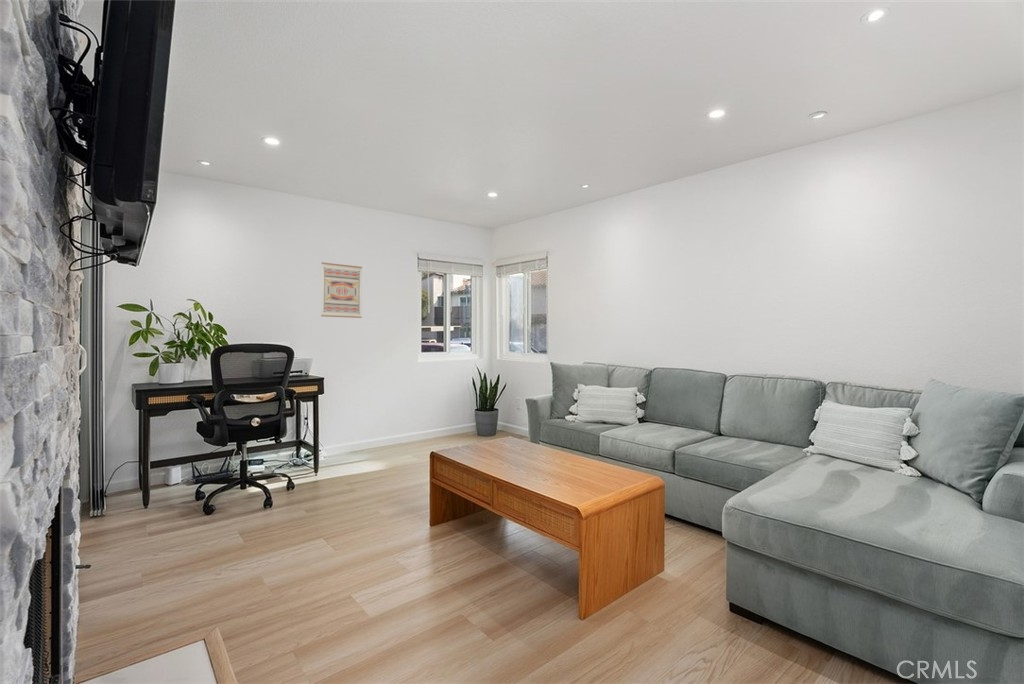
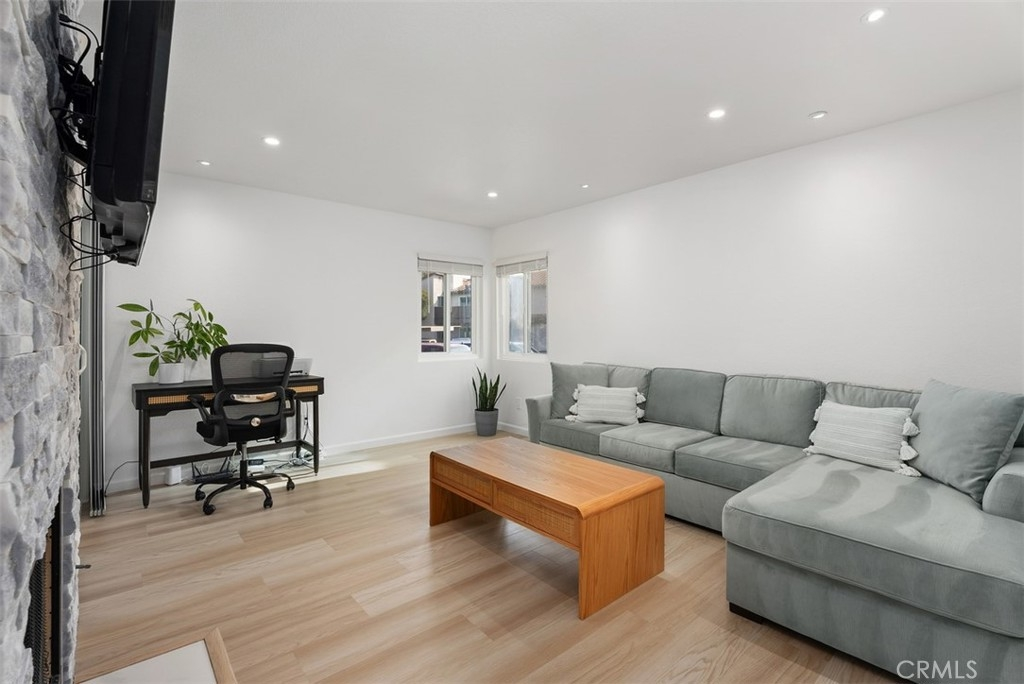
- wall art [320,261,363,319]
